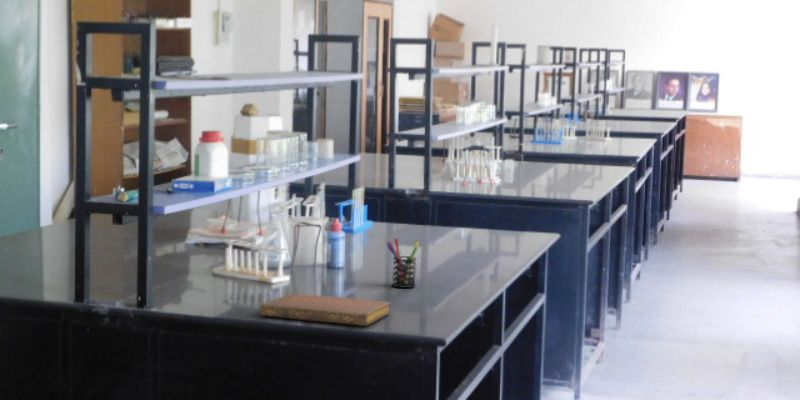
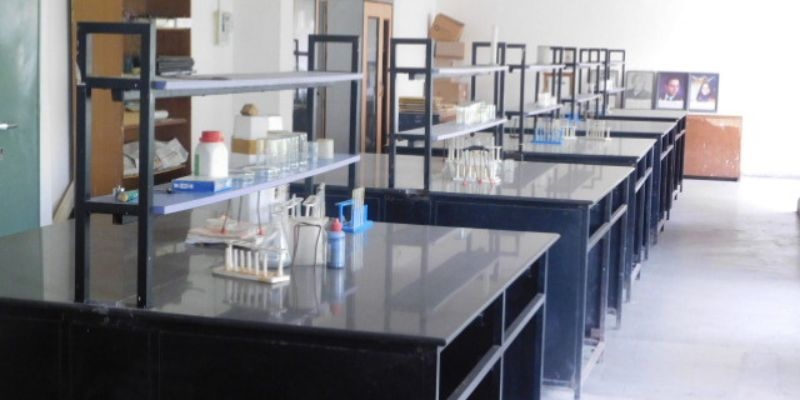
- notebook [259,293,391,327]
- pen holder [386,237,420,289]
